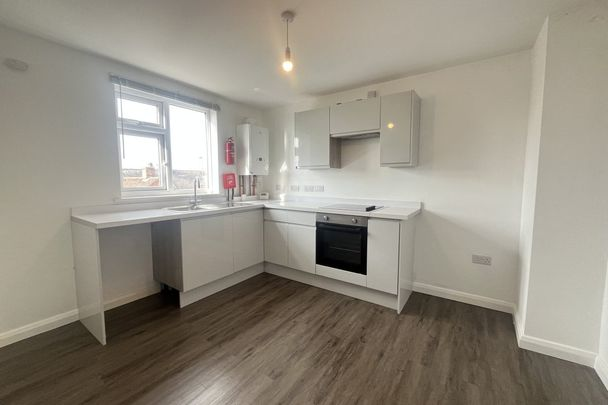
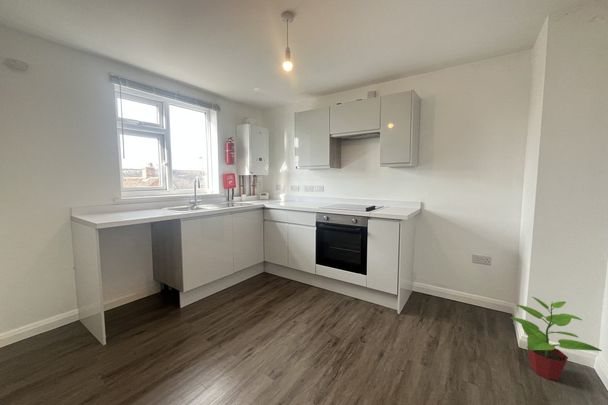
+ potted plant [509,295,603,381]
